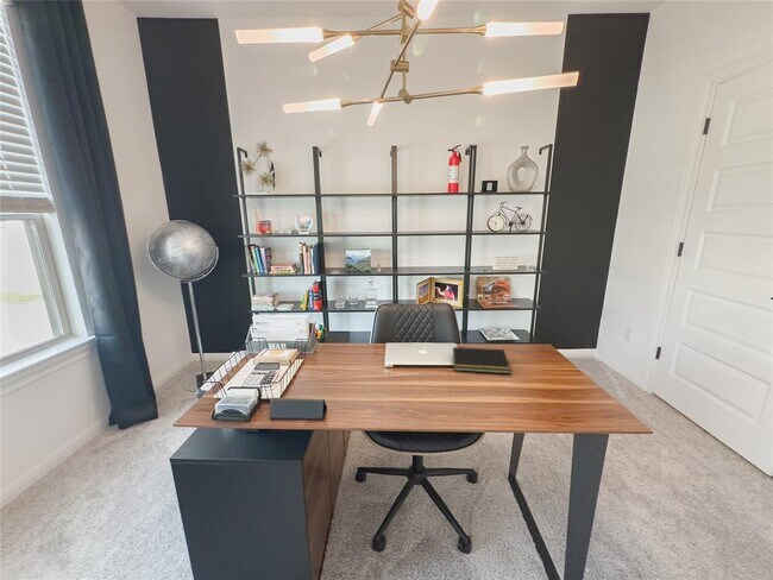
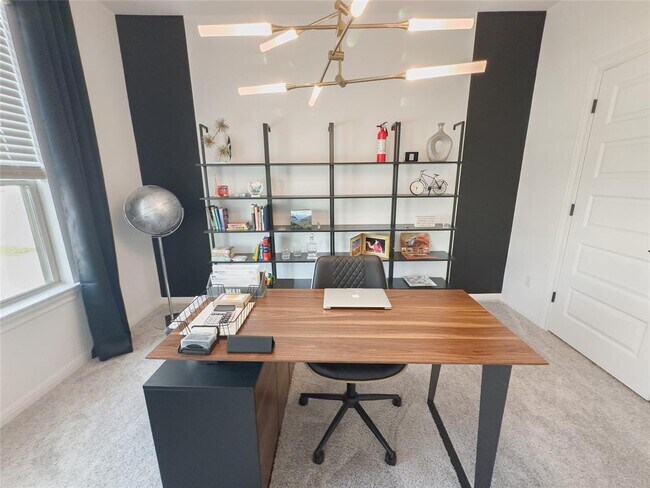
- notepad [451,346,511,374]
